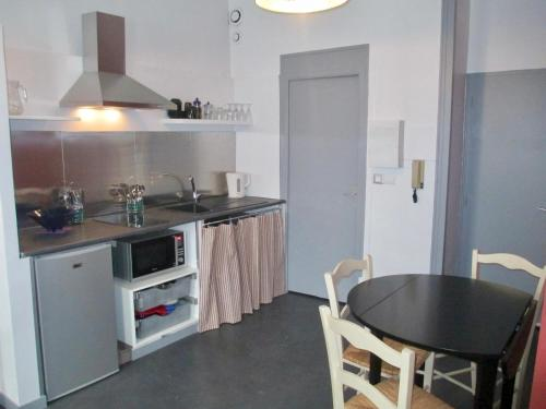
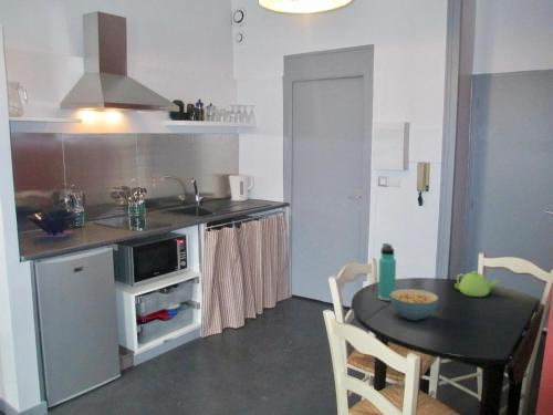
+ cereal bowl [389,288,439,322]
+ teapot [453,270,500,298]
+ thermos bottle [377,242,397,302]
